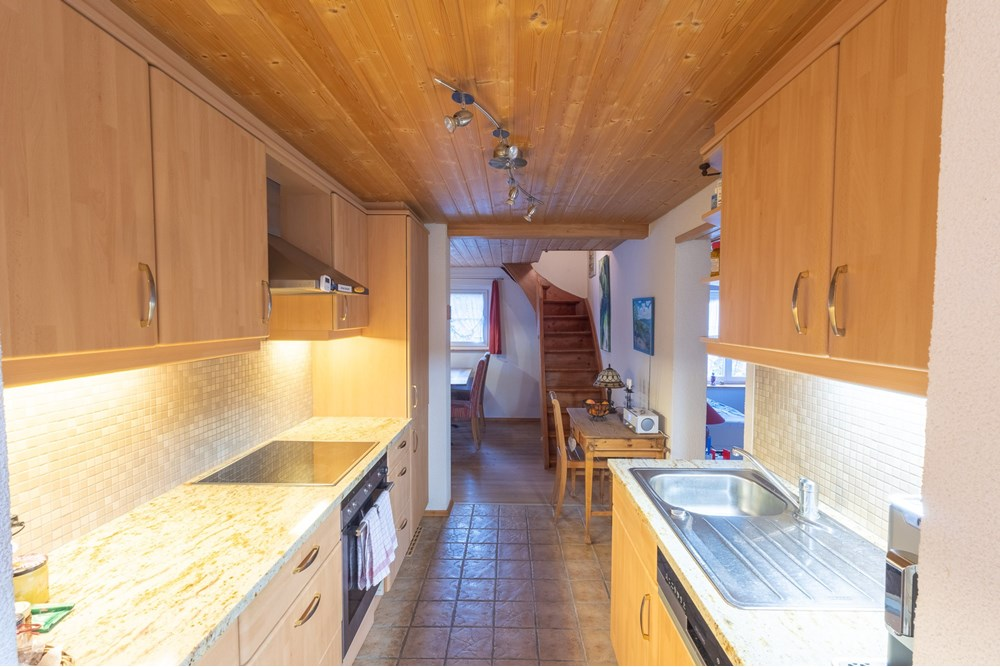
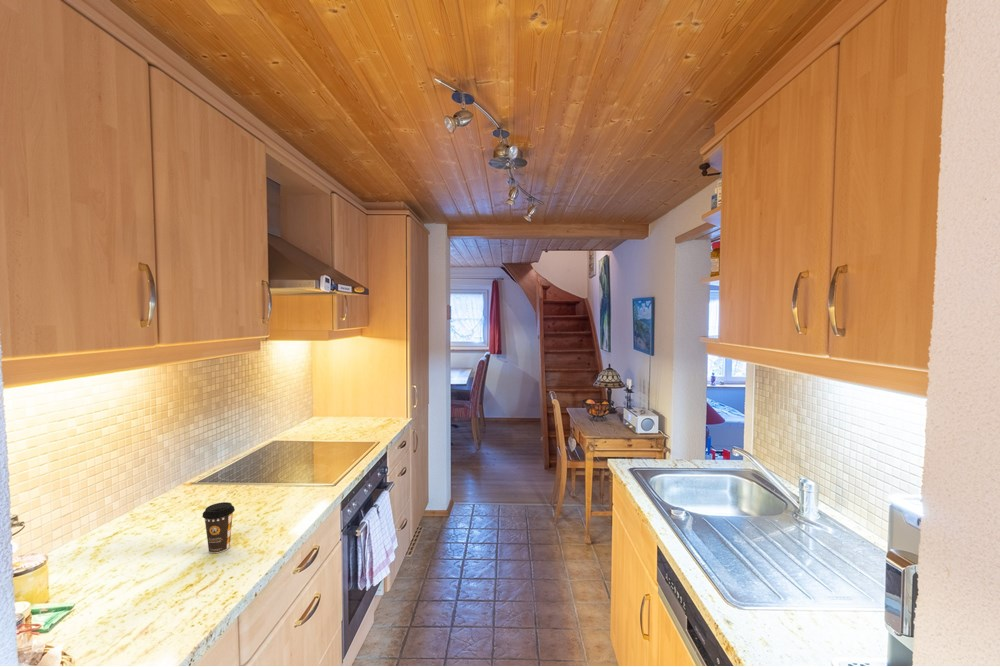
+ coffee cup [201,501,236,554]
